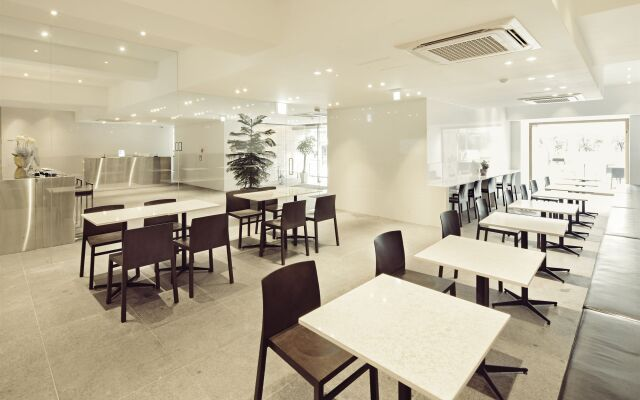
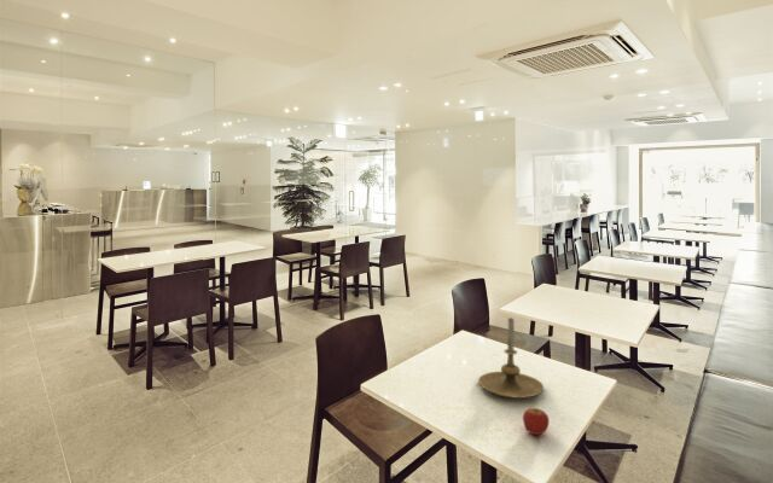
+ apple [522,407,551,436]
+ candle holder [477,316,545,400]
